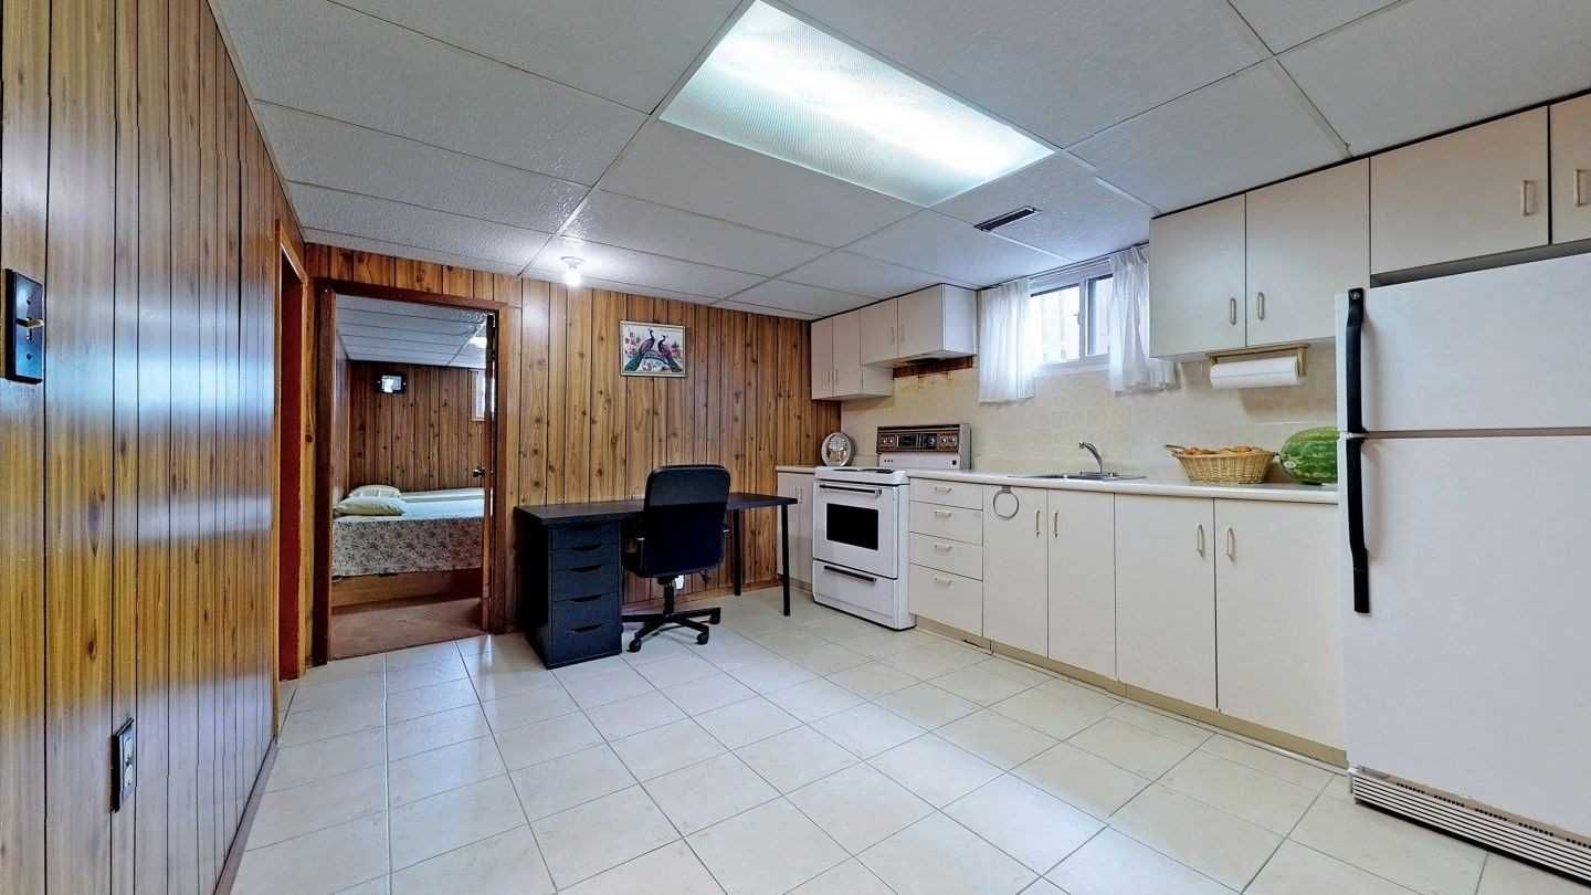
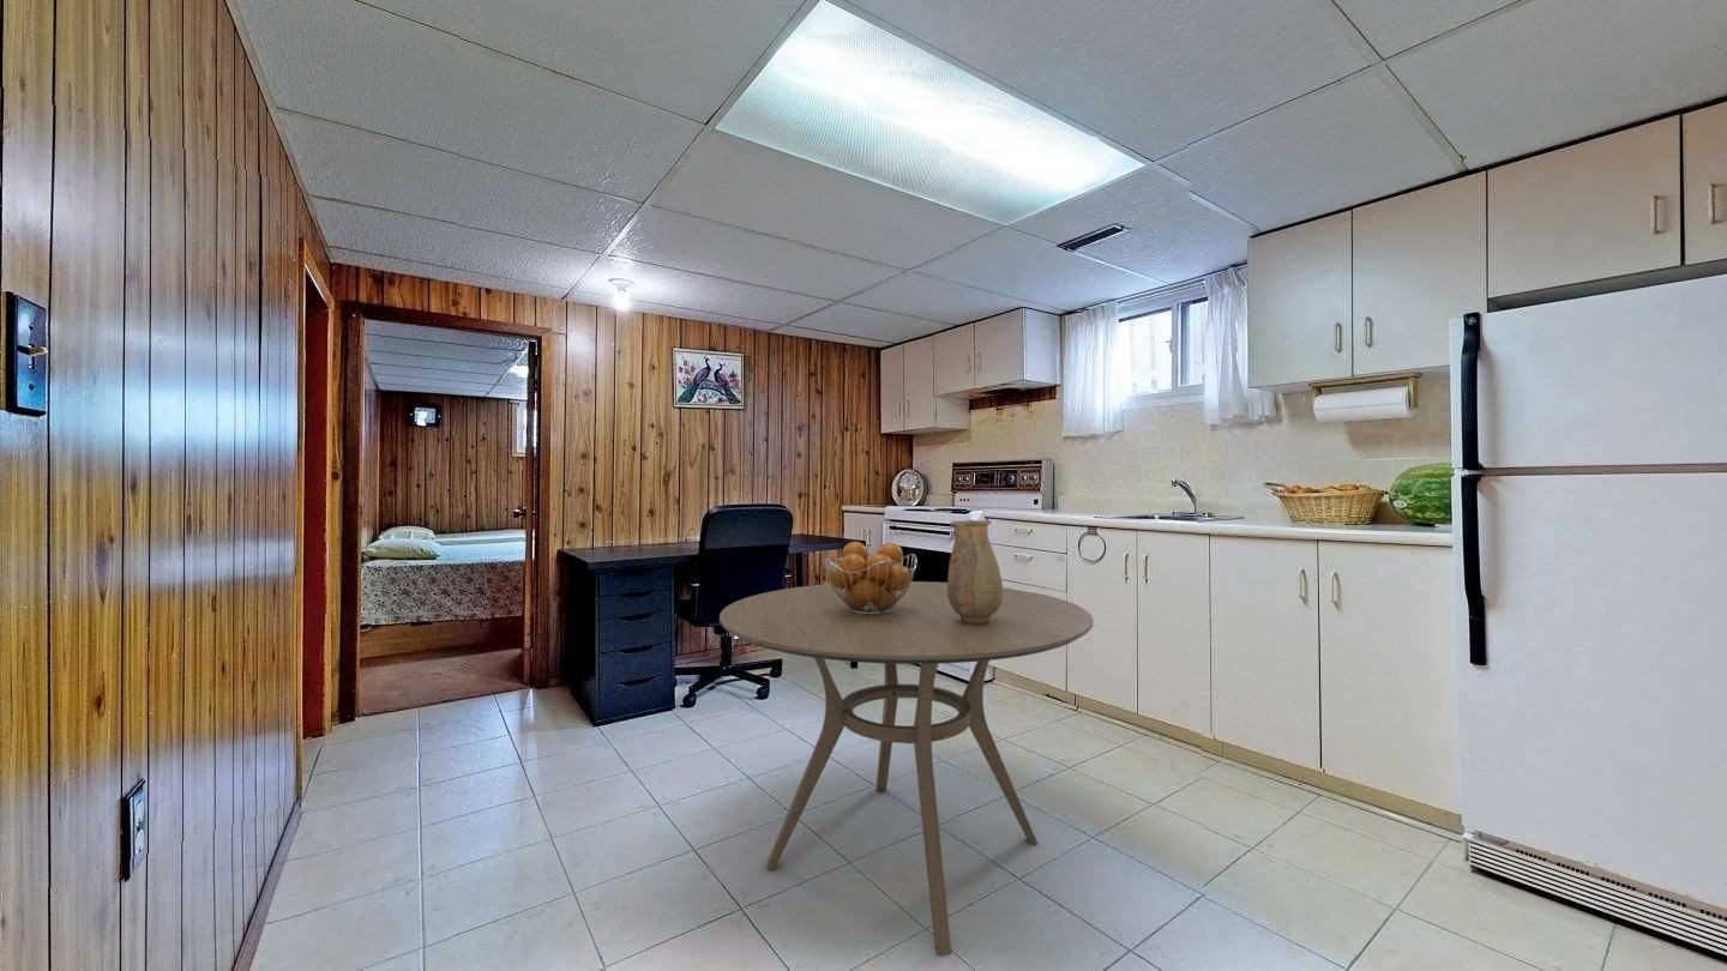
+ fruit basket [823,541,917,615]
+ dining table [718,580,1094,955]
+ pitcher [946,519,1004,623]
